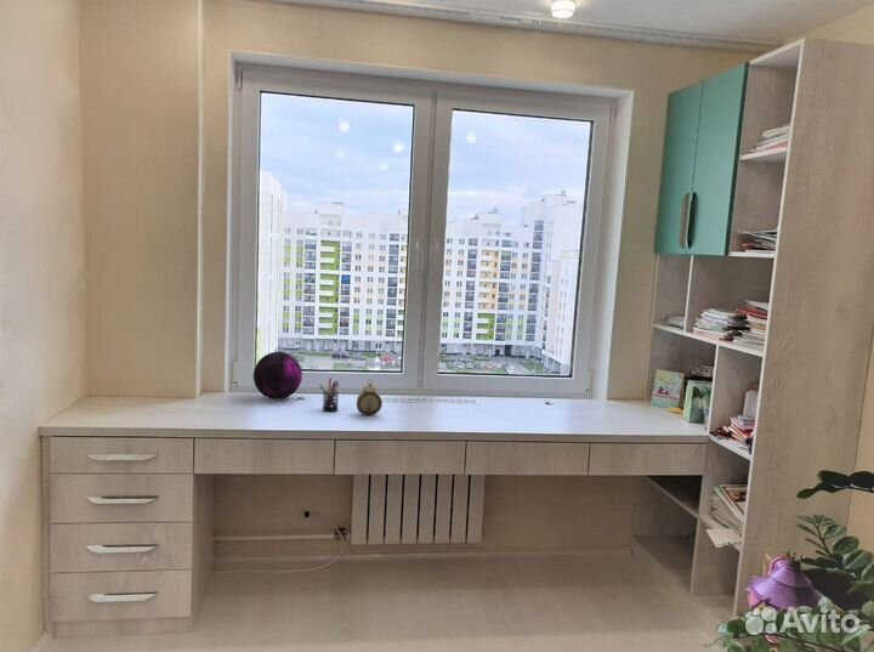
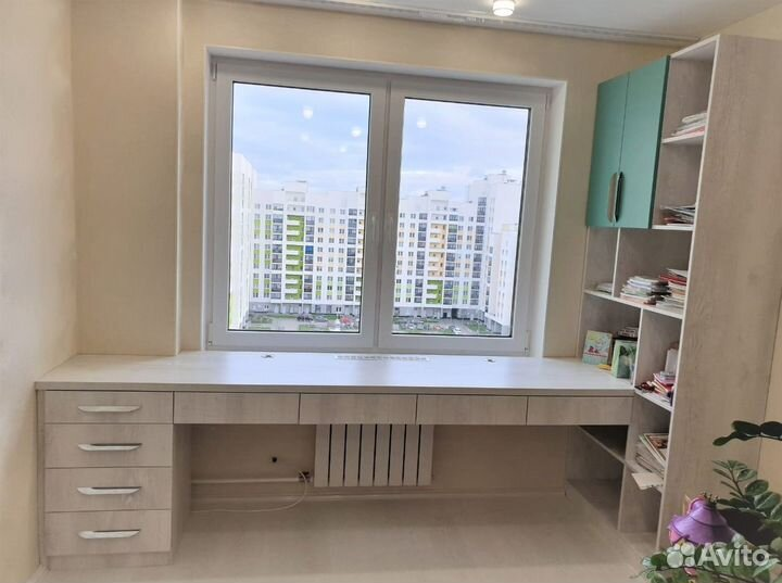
- pen holder [318,376,340,413]
- decorative orb [252,351,303,401]
- alarm clock [356,378,384,416]
